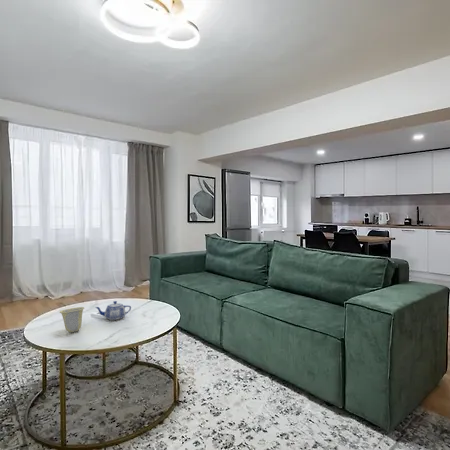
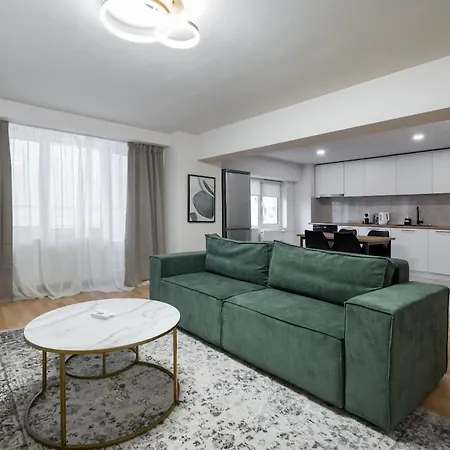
- teapot [94,300,132,321]
- cup [58,306,85,333]
